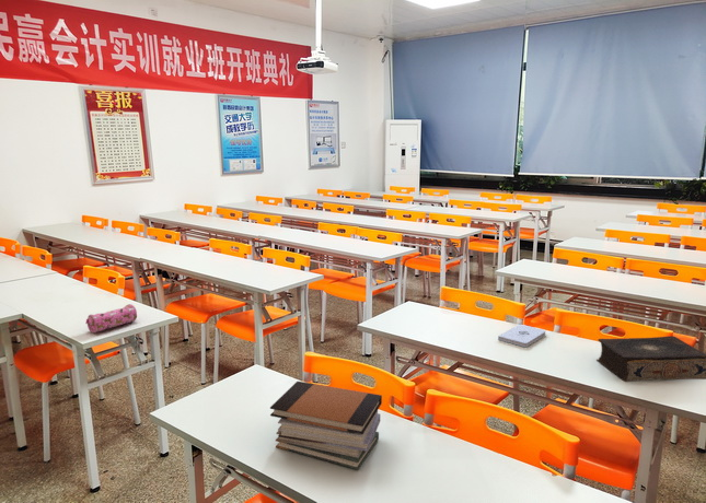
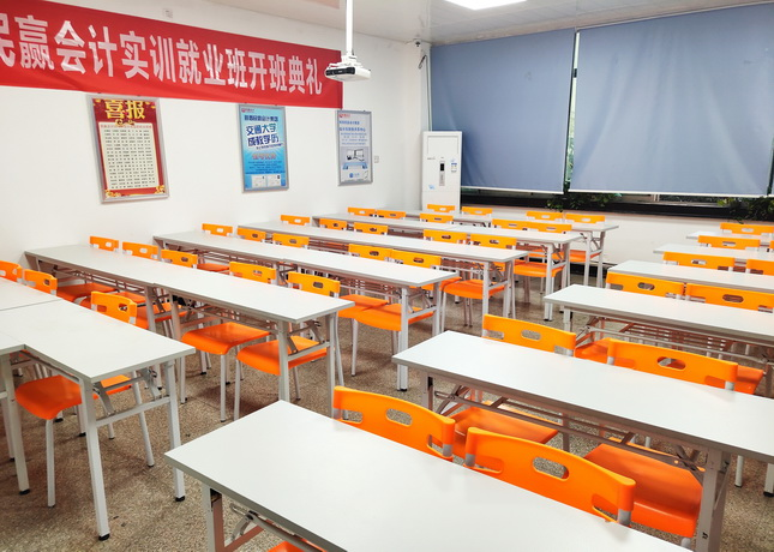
- pencil case [84,303,138,334]
- book [595,335,706,383]
- book stack [269,381,383,470]
- notepad [497,324,547,348]
